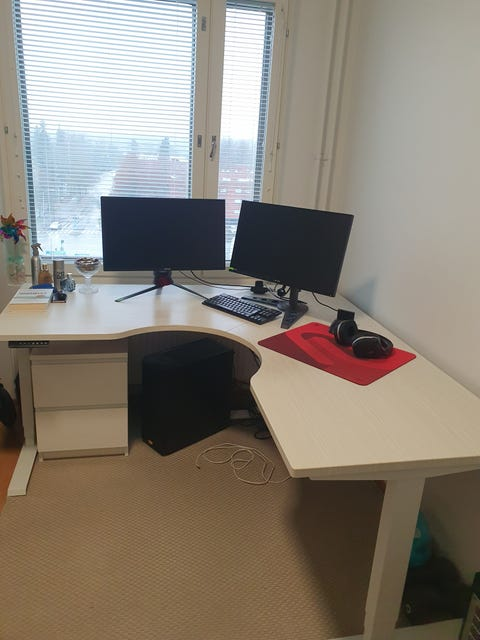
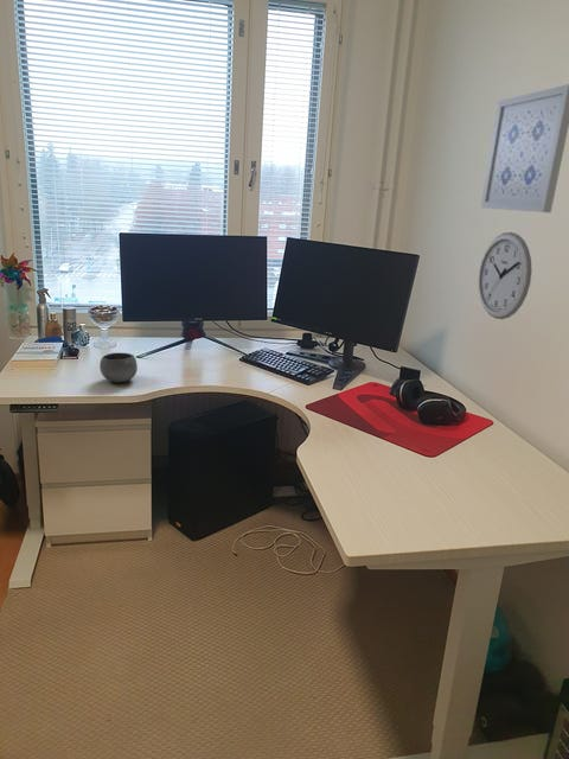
+ bowl [98,351,139,383]
+ wall art [480,83,569,213]
+ wall clock [477,231,533,320]
